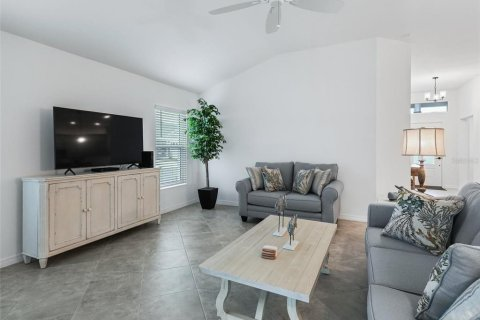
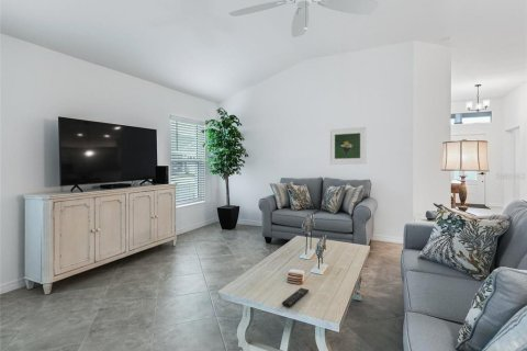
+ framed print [328,126,368,166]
+ remote control [281,287,310,308]
